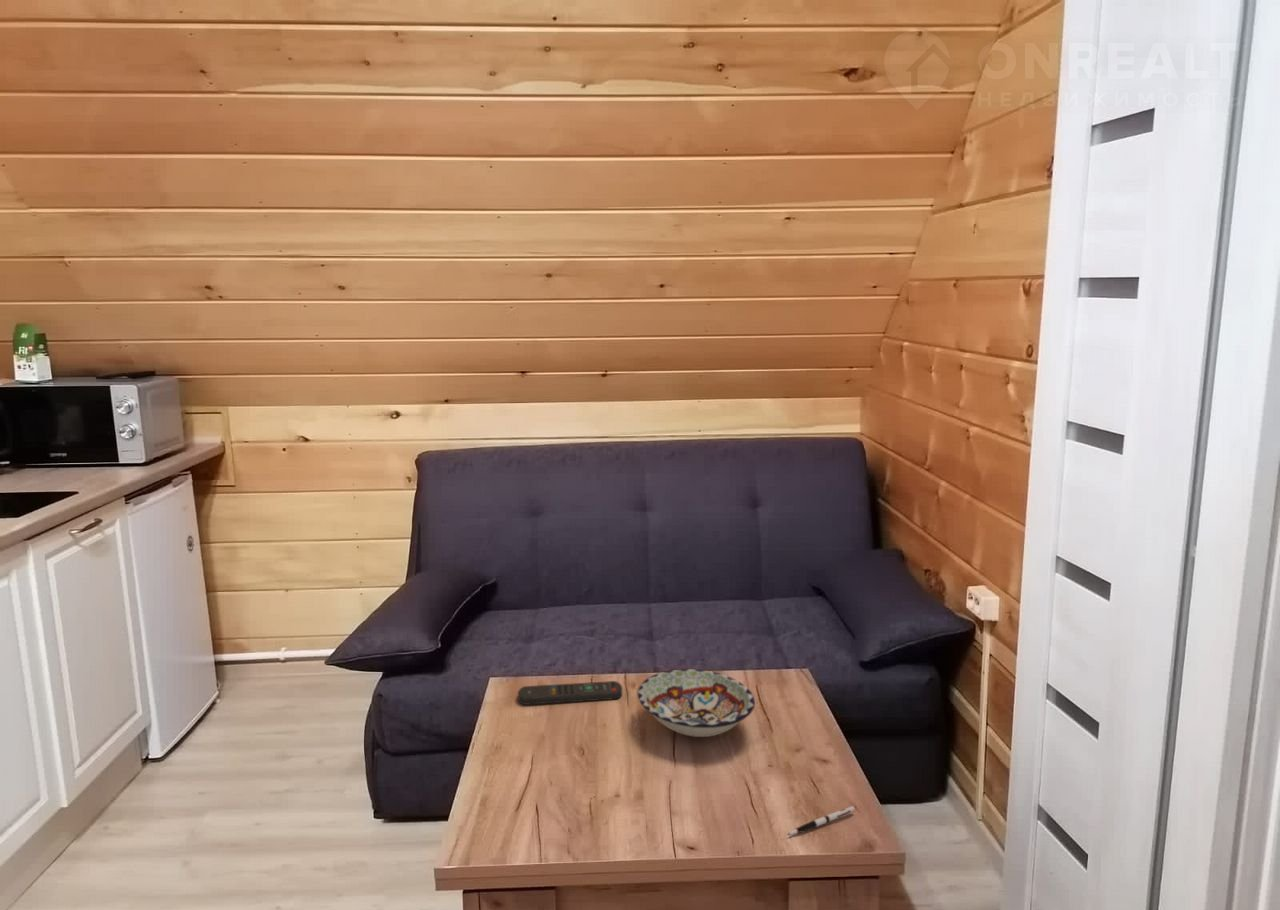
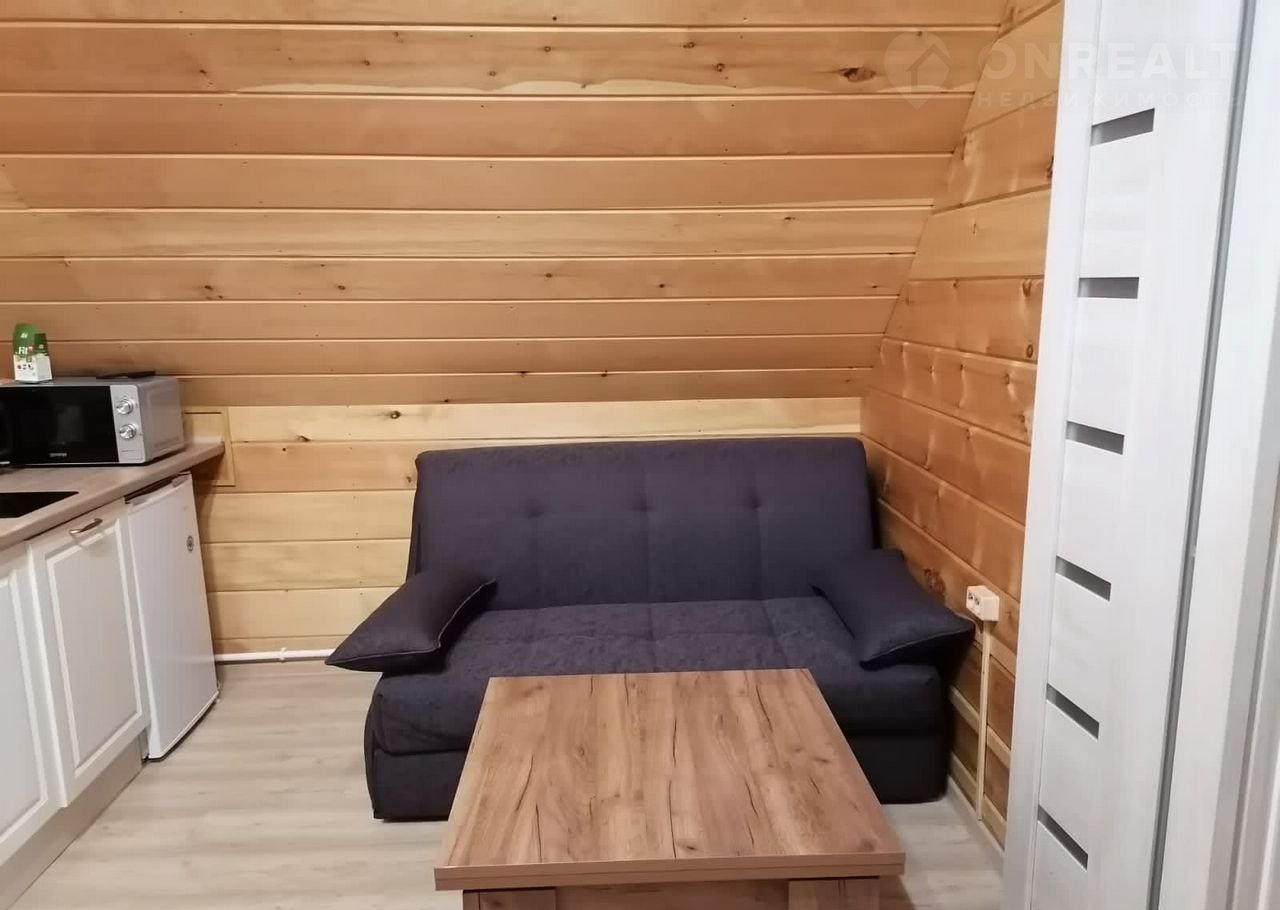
- pen [786,805,856,836]
- remote control [517,680,623,706]
- bowl [637,668,756,738]
